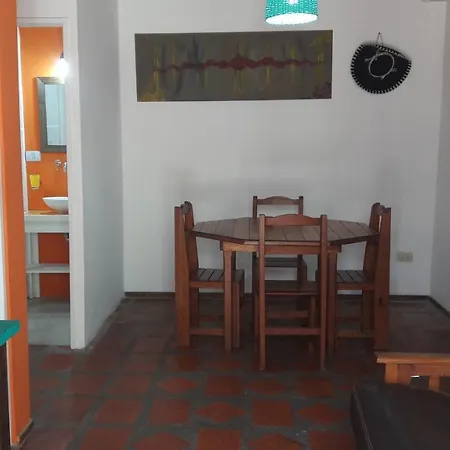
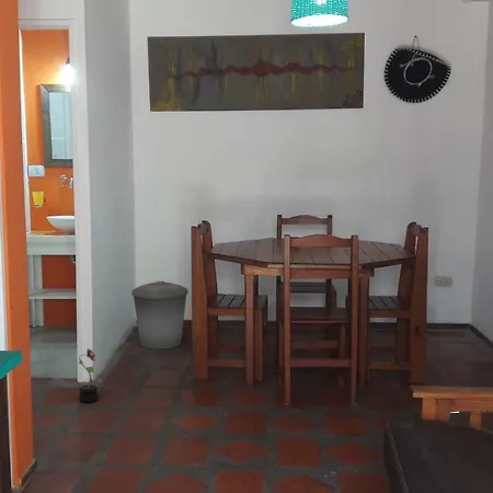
+ decorative plant [78,347,99,403]
+ trash can [130,280,190,351]
